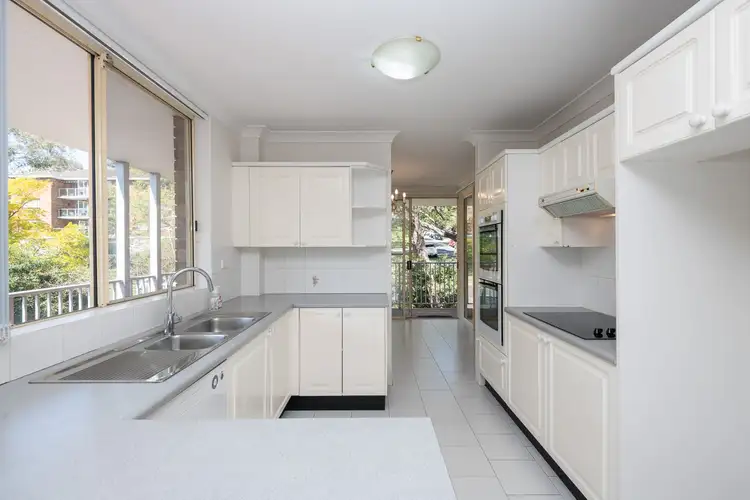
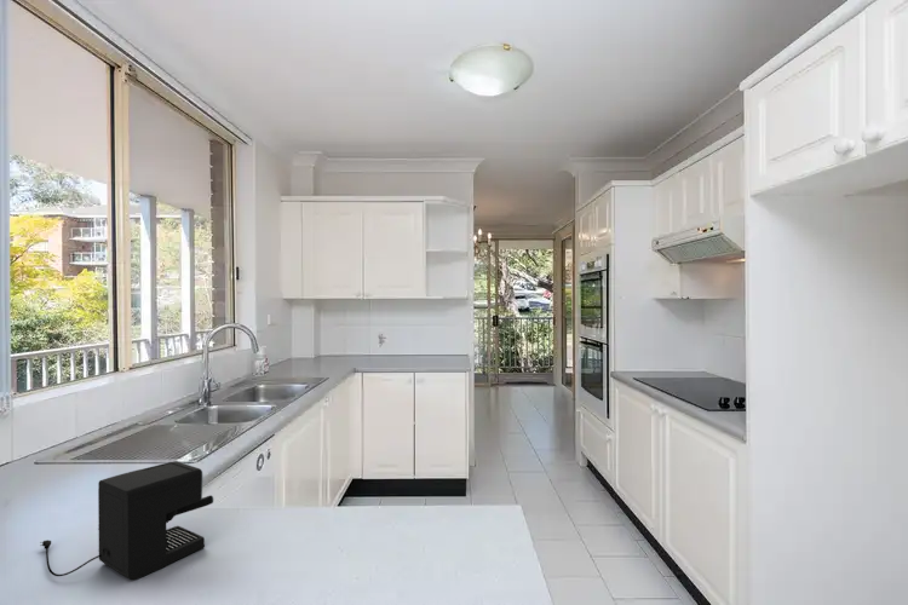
+ coffee maker [39,460,214,581]
